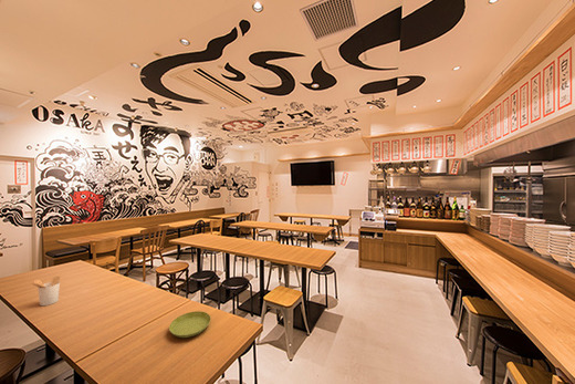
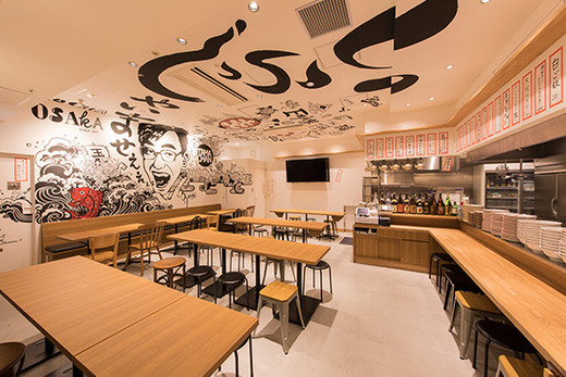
- utensil holder [29,276,61,307]
- saucer [168,310,211,339]
